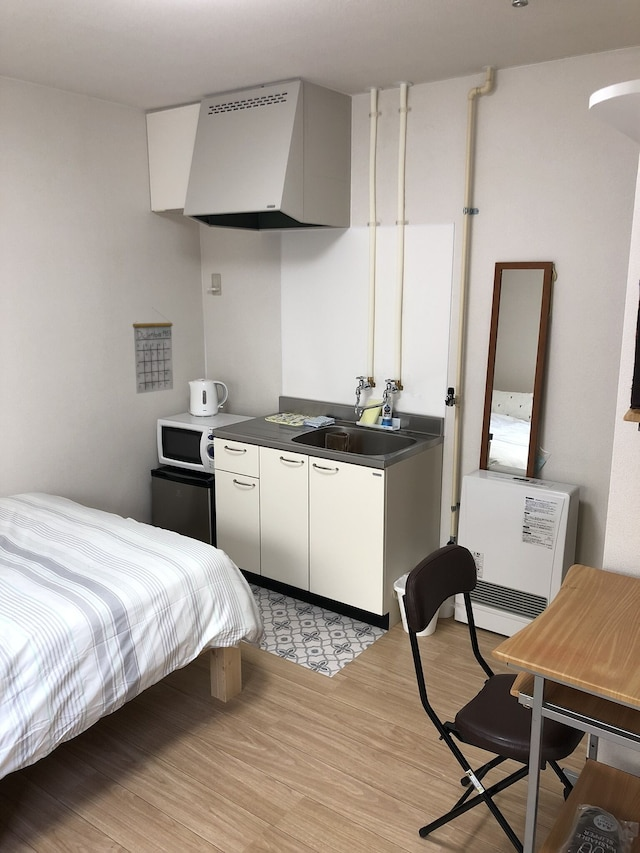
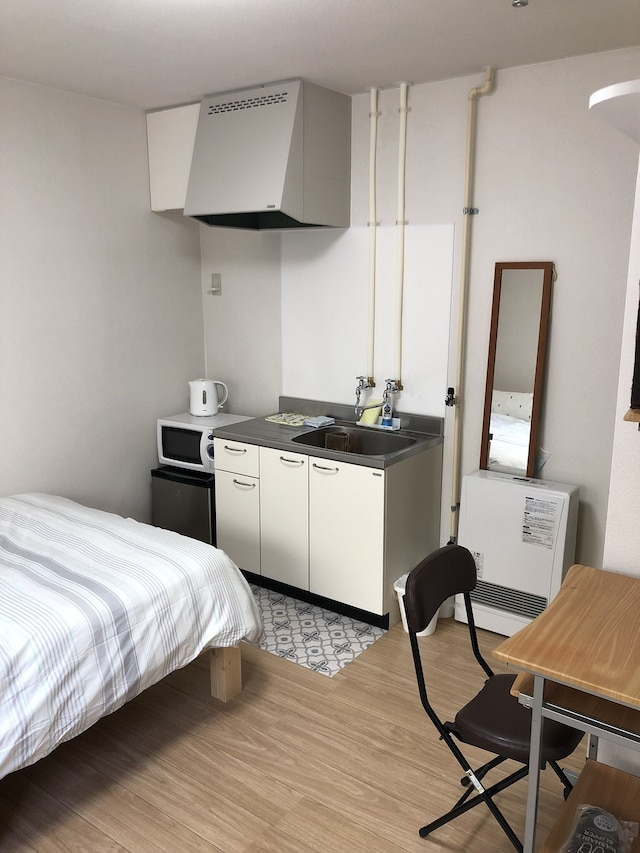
- calendar [132,308,174,395]
